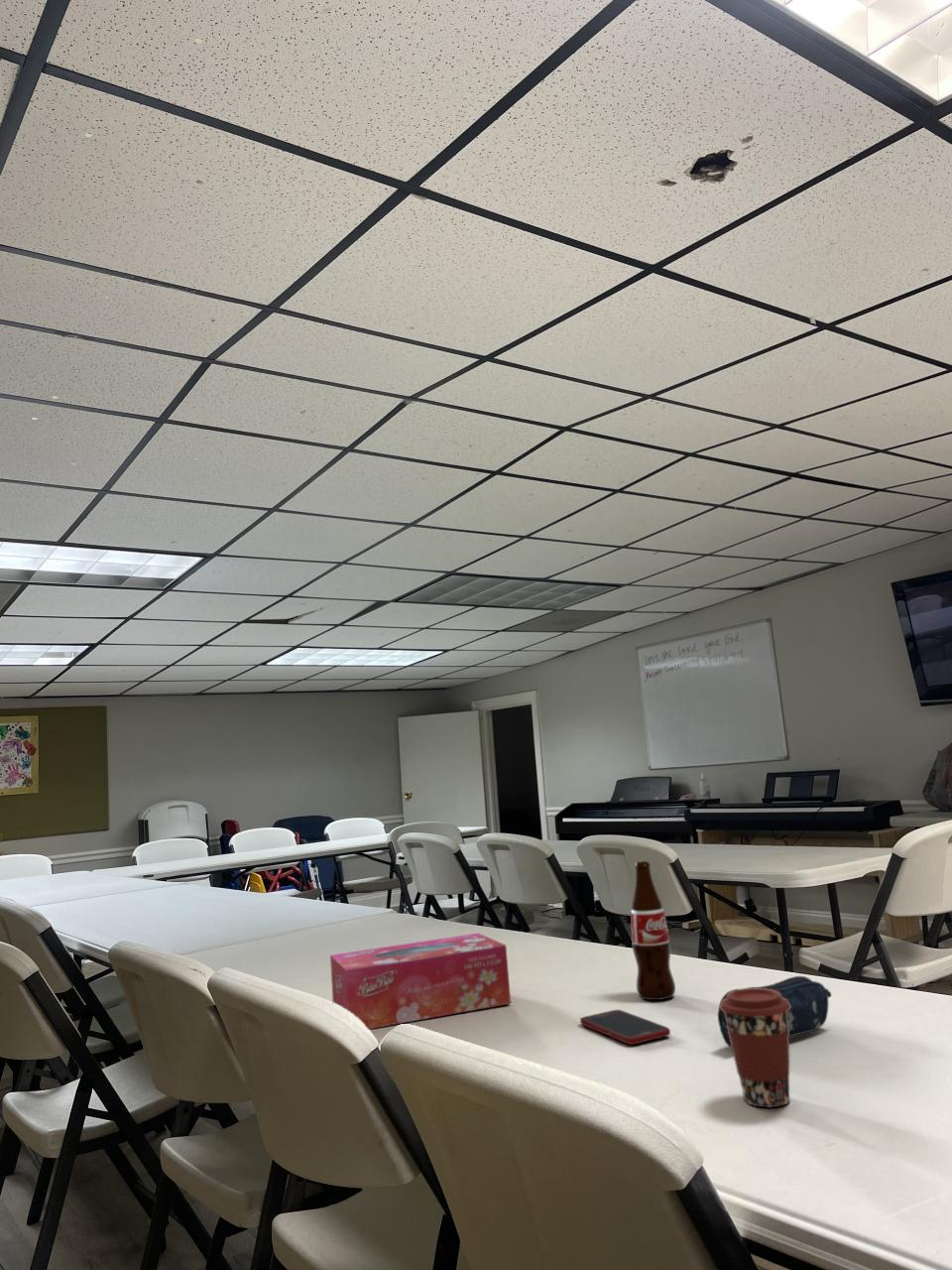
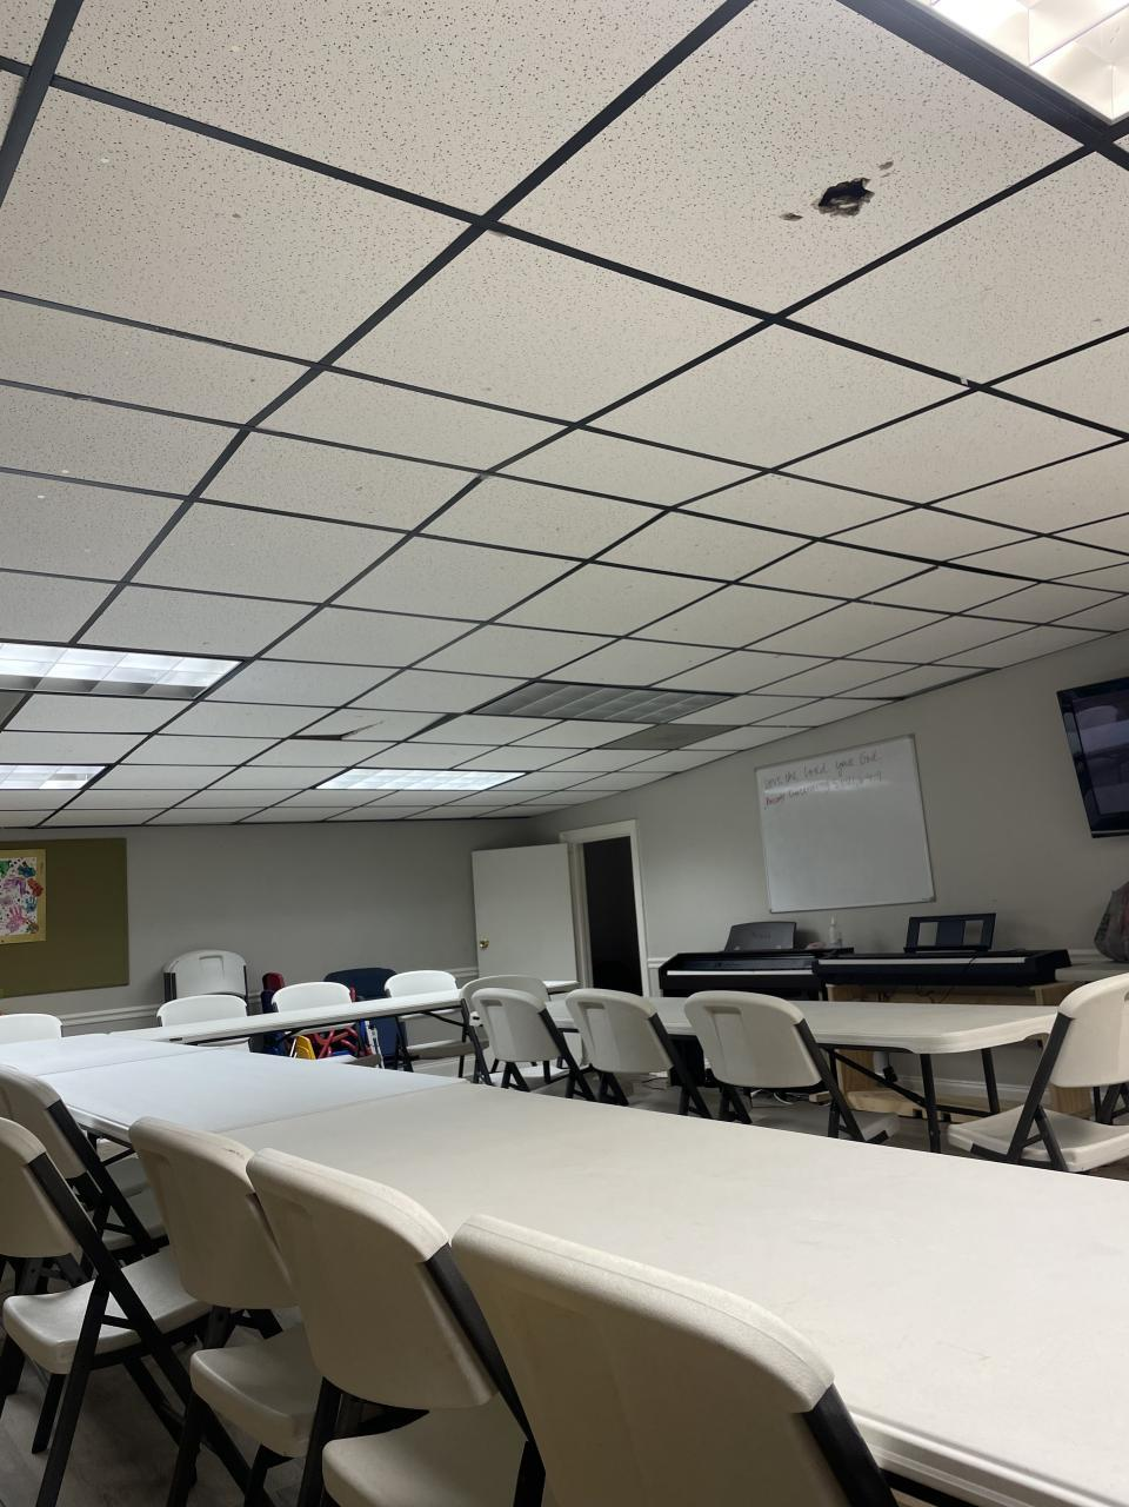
- coffee cup [720,987,791,1108]
- pencil case [717,975,832,1048]
- bottle [630,860,676,1001]
- tissue box [329,933,512,1030]
- cell phone [579,1009,671,1046]
